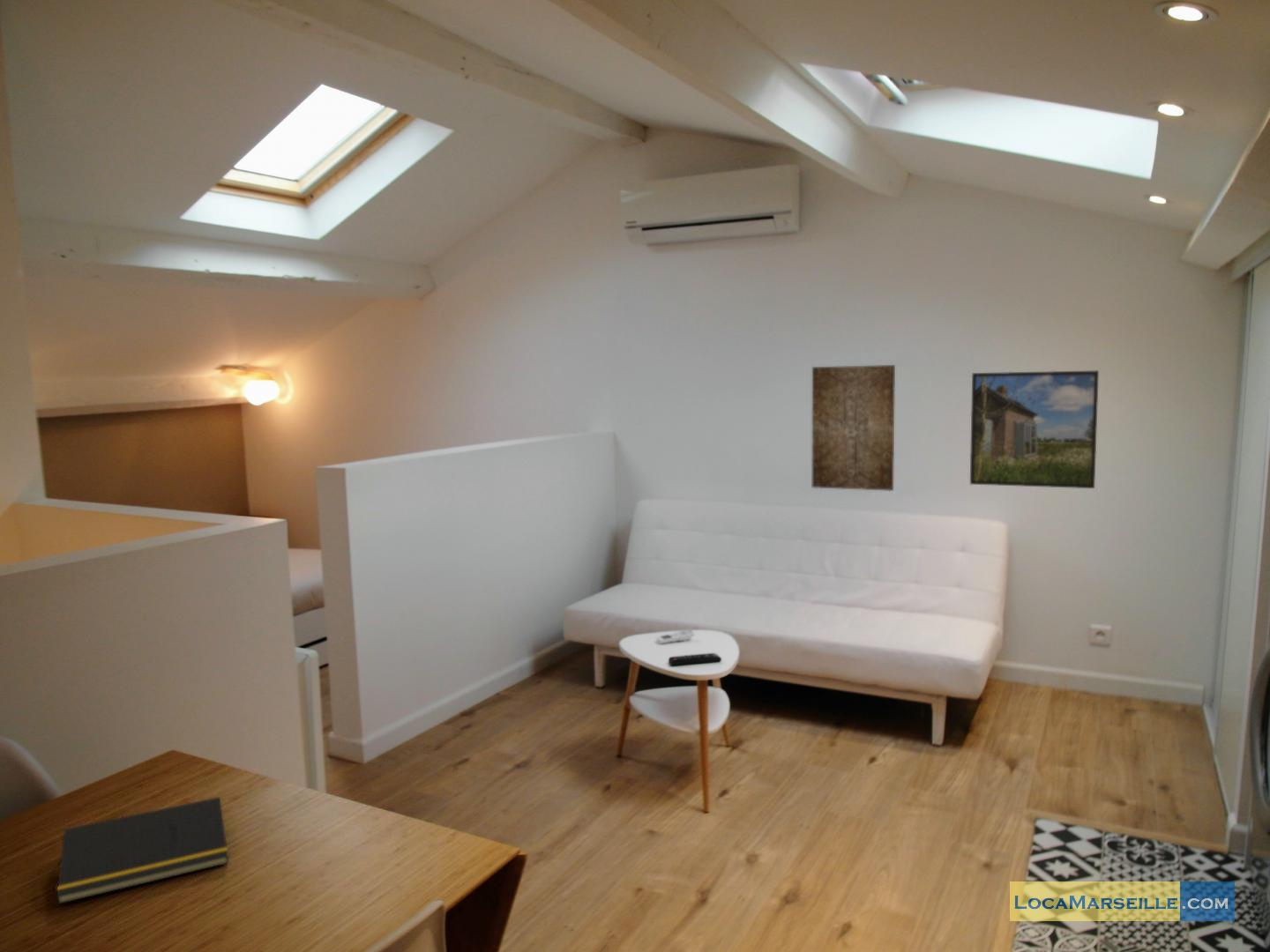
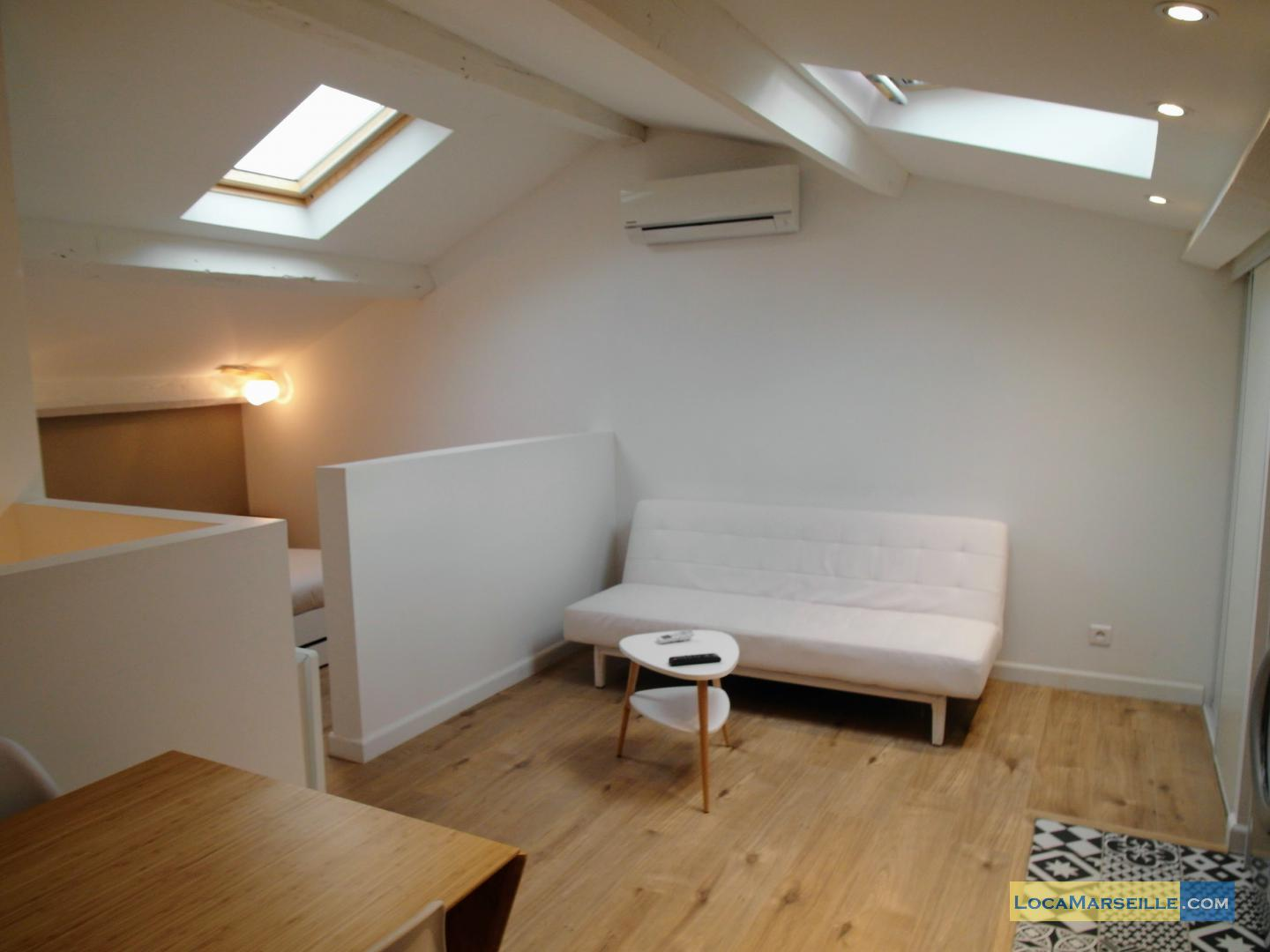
- wall art [811,364,896,492]
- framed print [969,369,1100,489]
- notepad [56,796,229,905]
